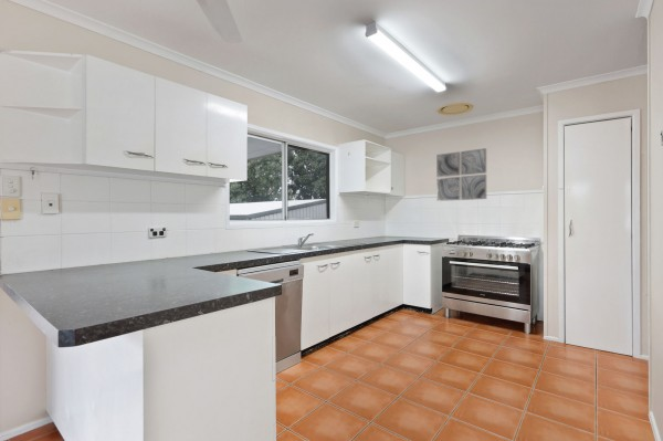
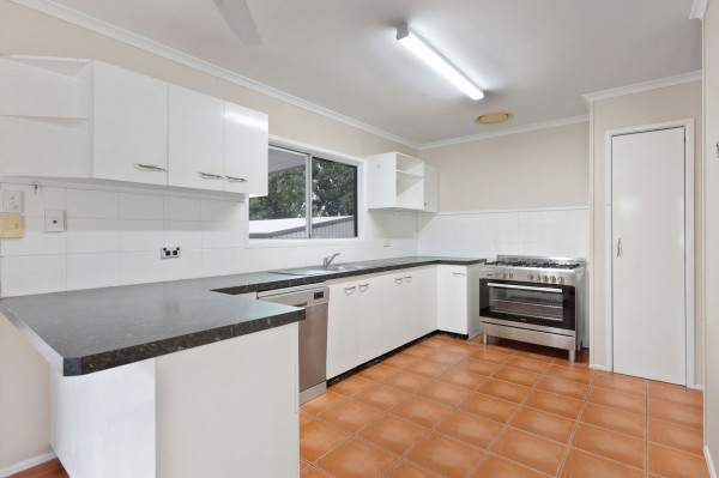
- wall art [435,147,487,202]
